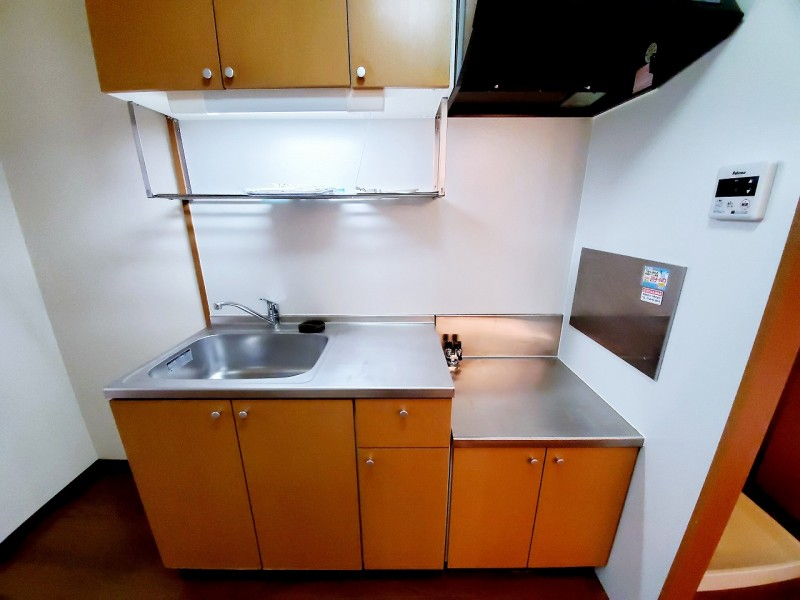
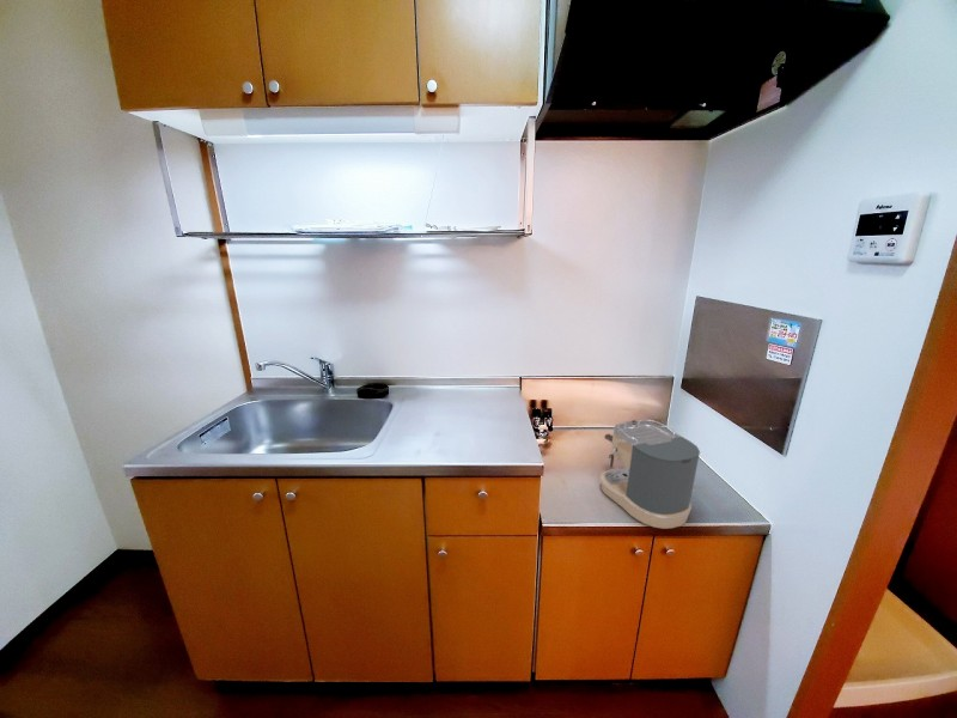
+ coffee maker [599,419,701,530]
